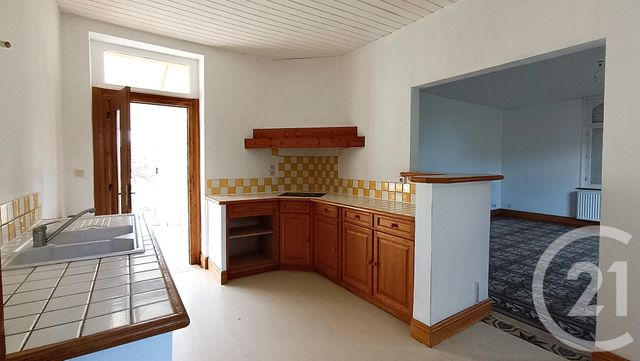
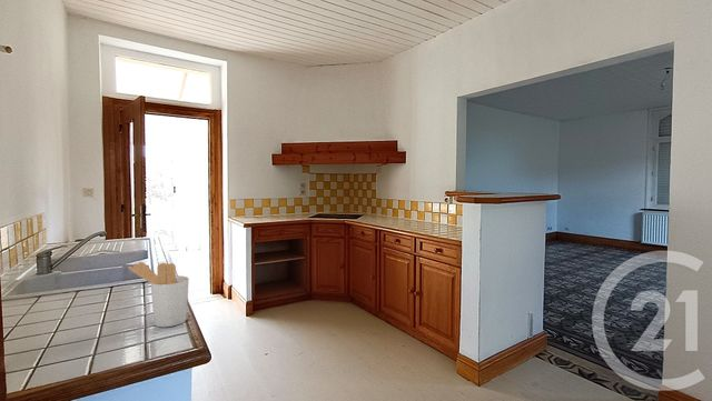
+ utensil holder [127,261,190,328]
